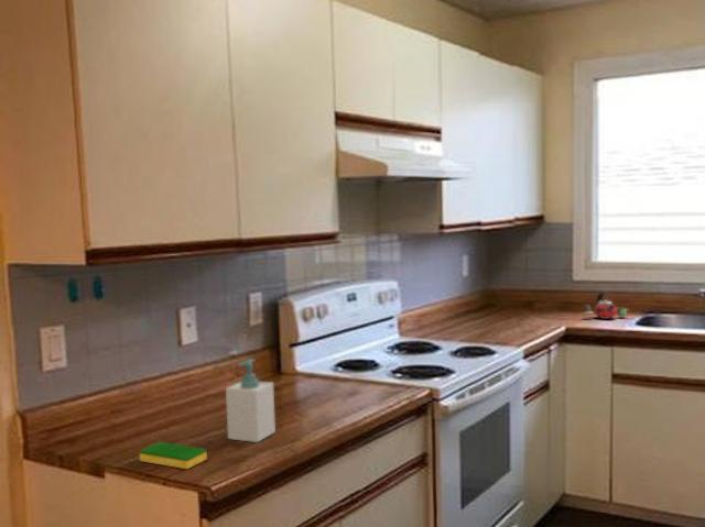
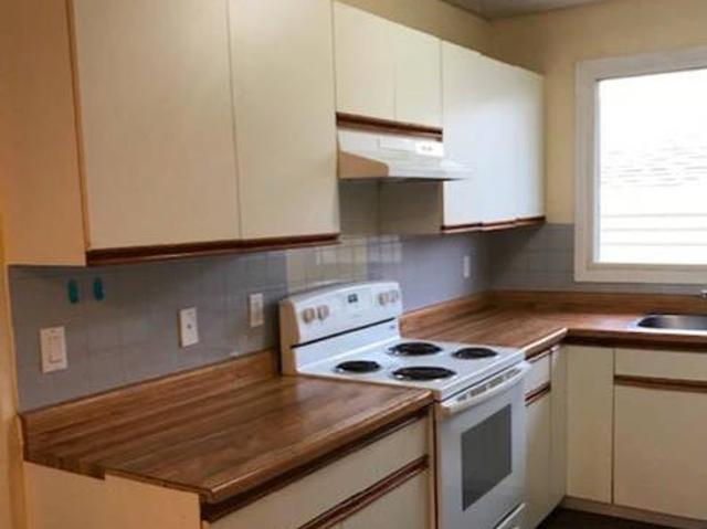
- kettle [583,290,630,320]
- dish sponge [139,441,208,470]
- soap bottle [225,358,276,443]
